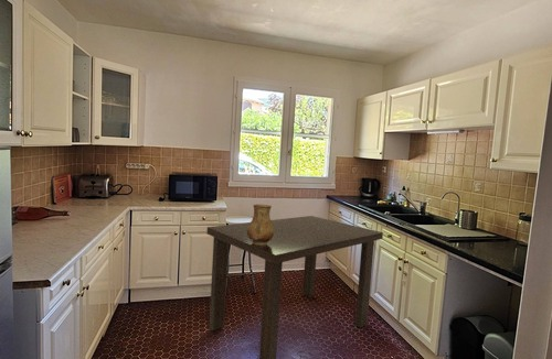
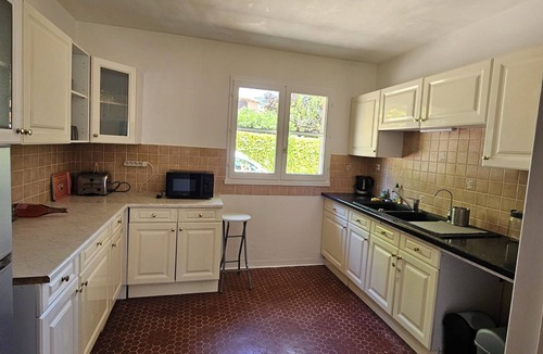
- dining table [206,215,384,359]
- ceramic pitcher [247,204,274,246]
